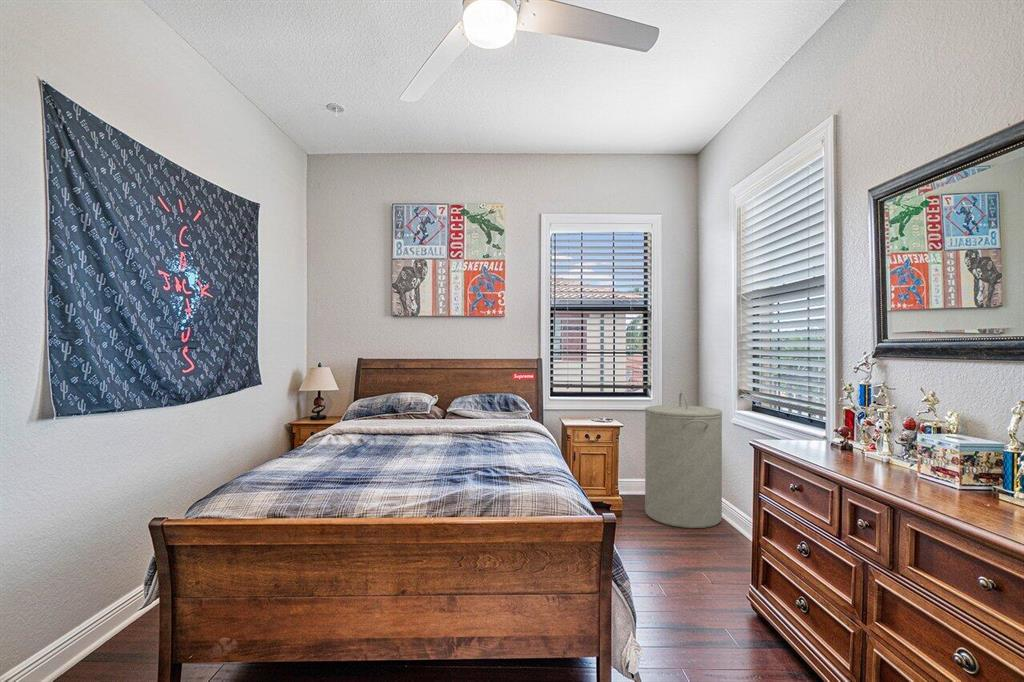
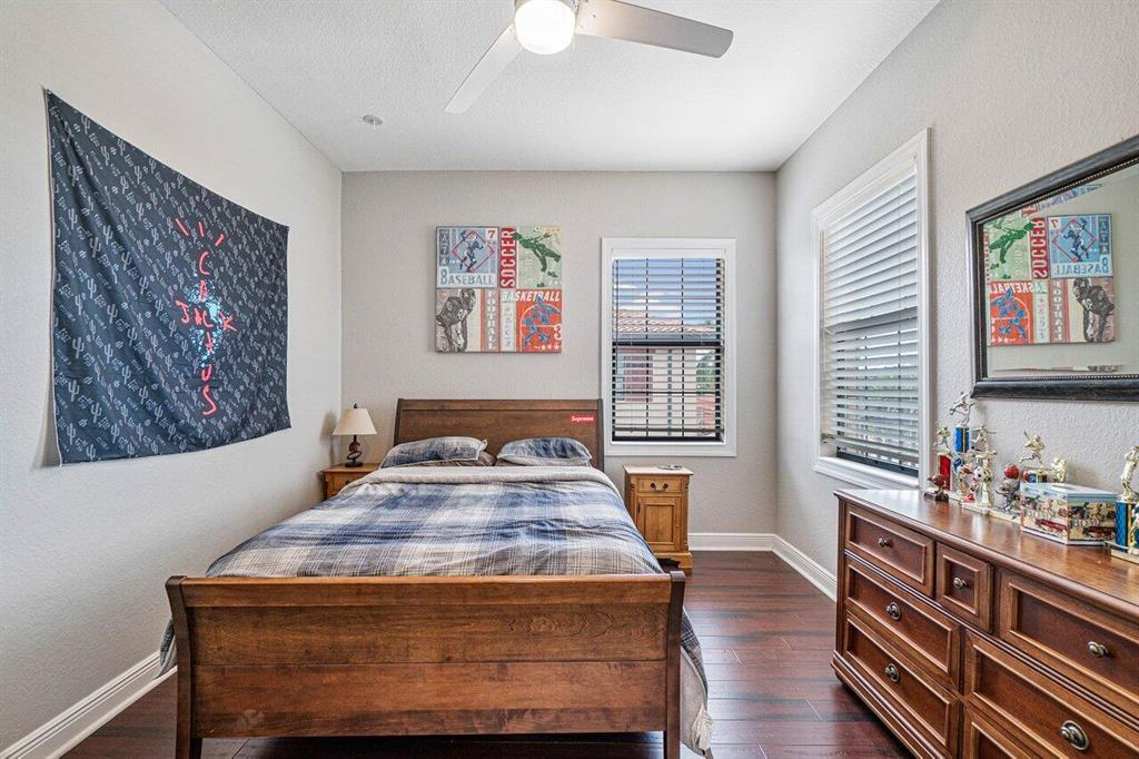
- laundry hamper [644,391,723,529]
